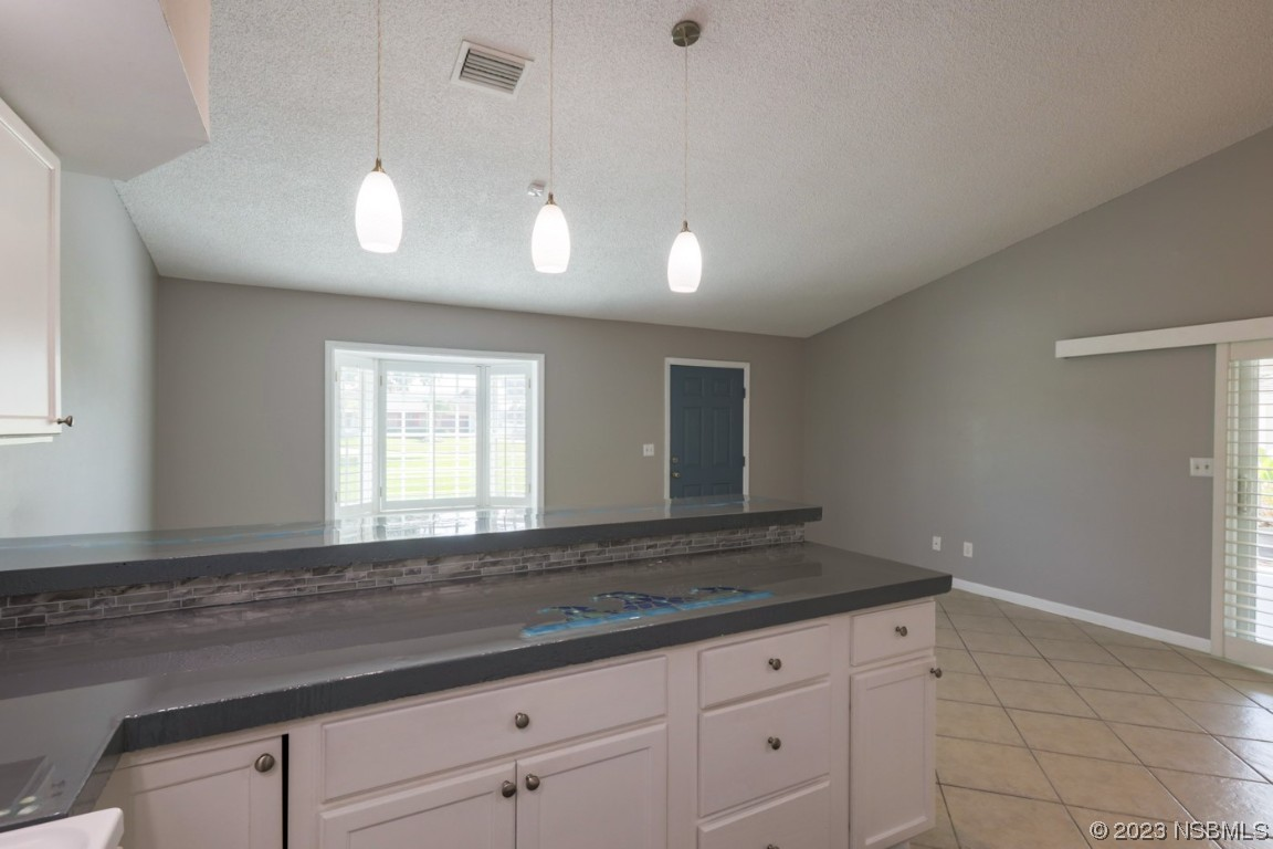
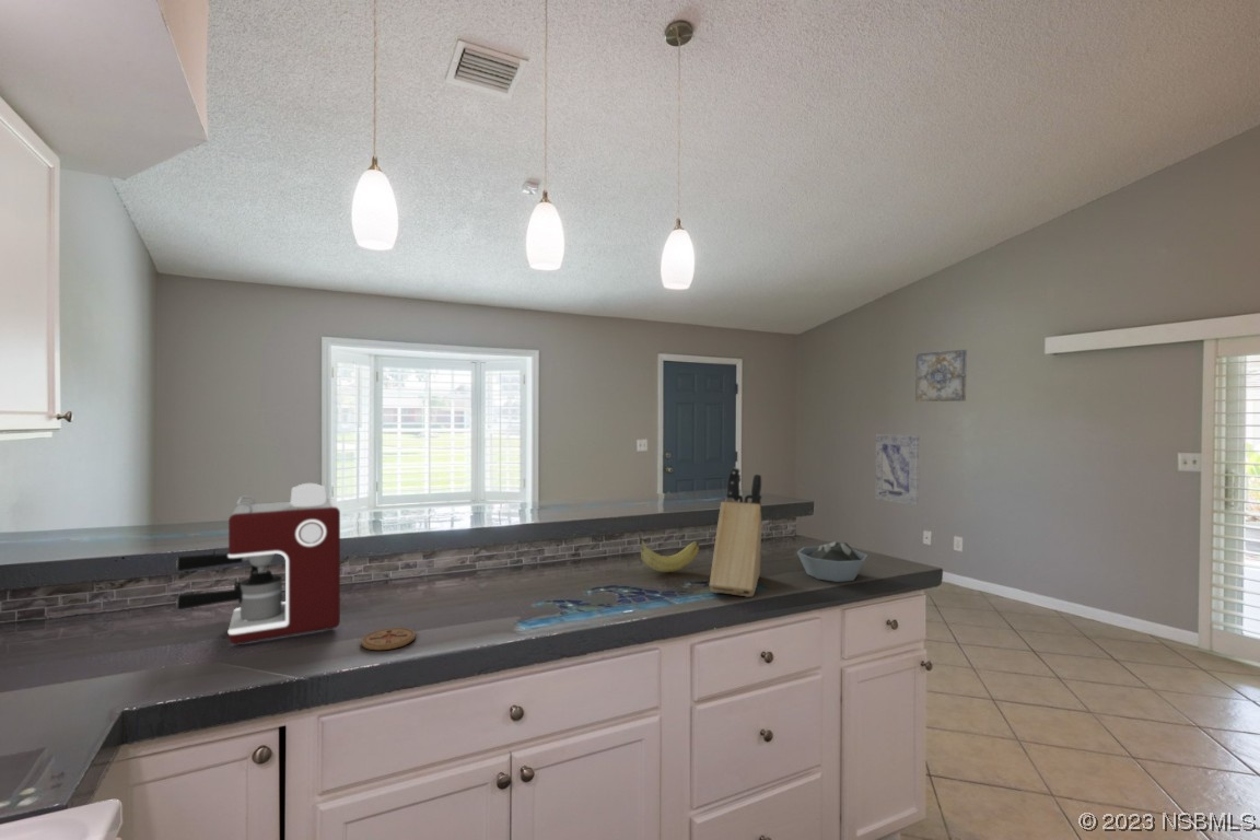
+ coffee maker [175,482,341,645]
+ bowl [796,540,868,583]
+ fruit [638,530,700,573]
+ wall art [874,433,921,506]
+ wall art [914,349,968,402]
+ knife block [709,466,763,598]
+ coaster [360,627,417,651]
